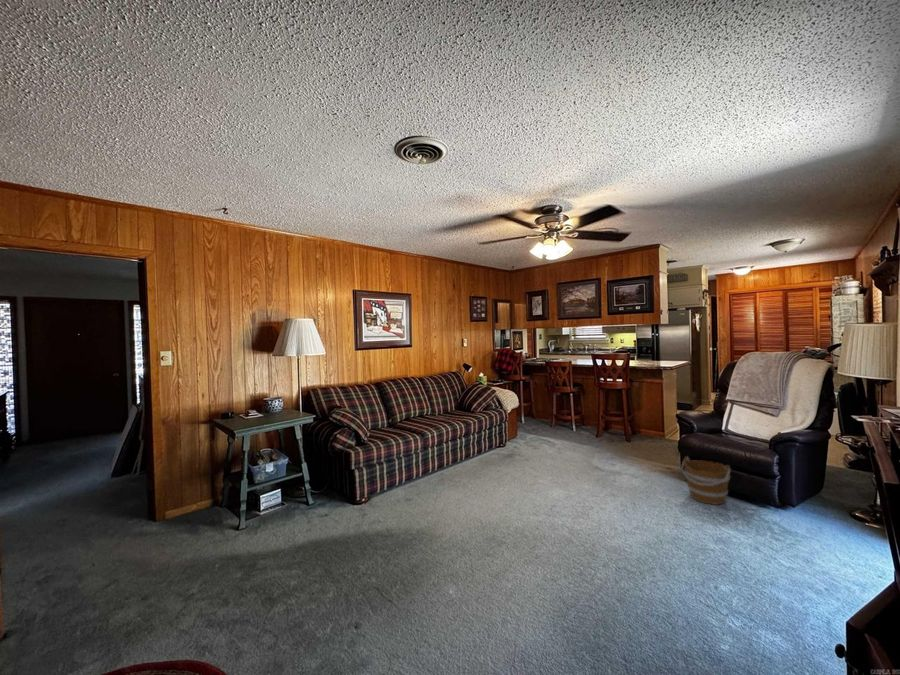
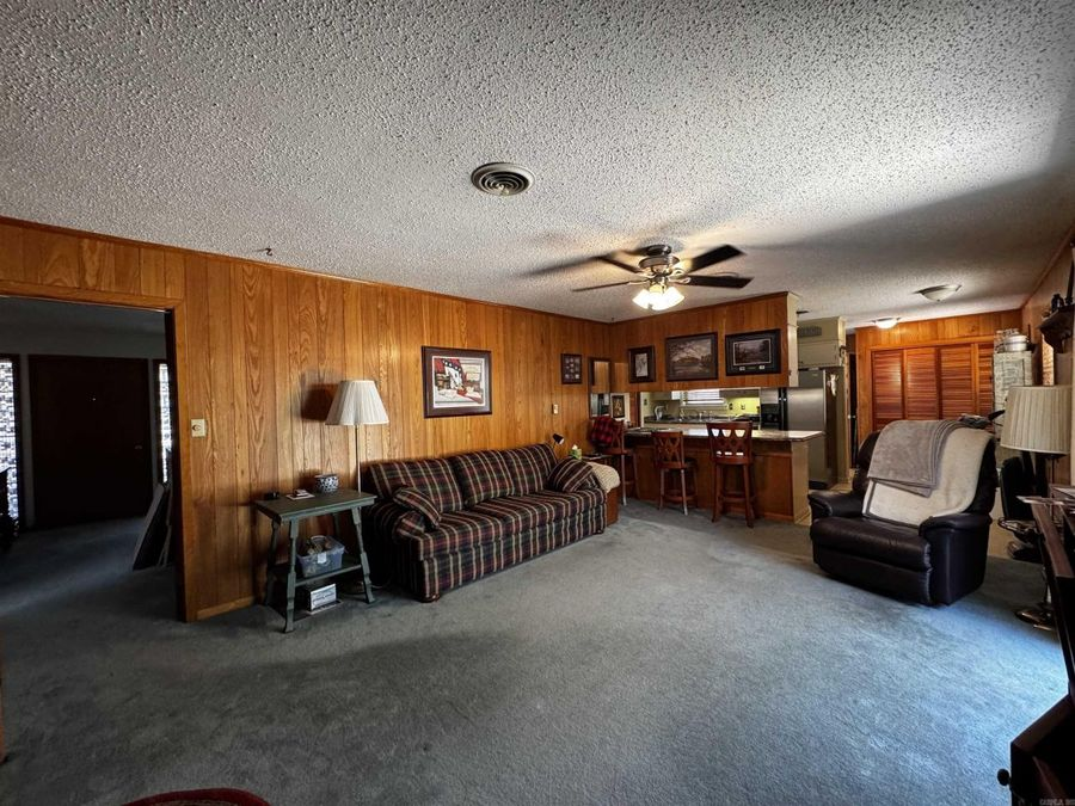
- bucket [680,455,732,506]
